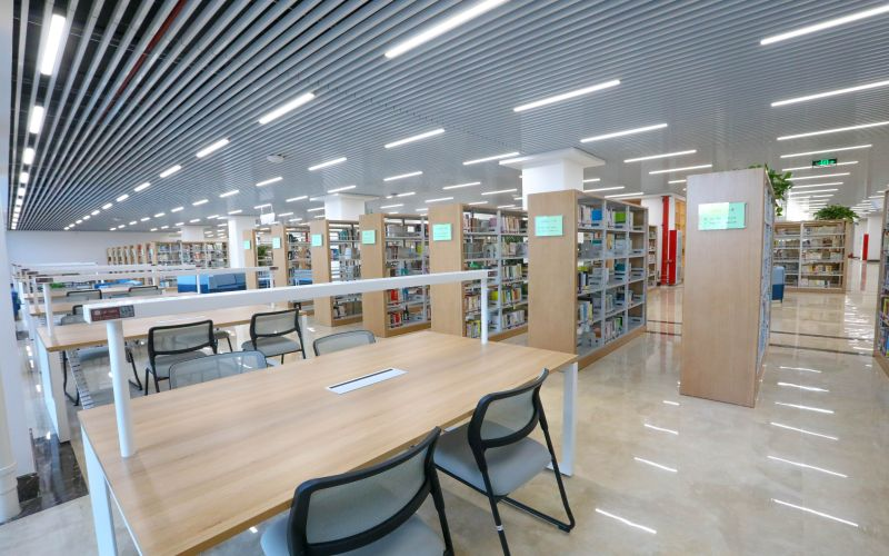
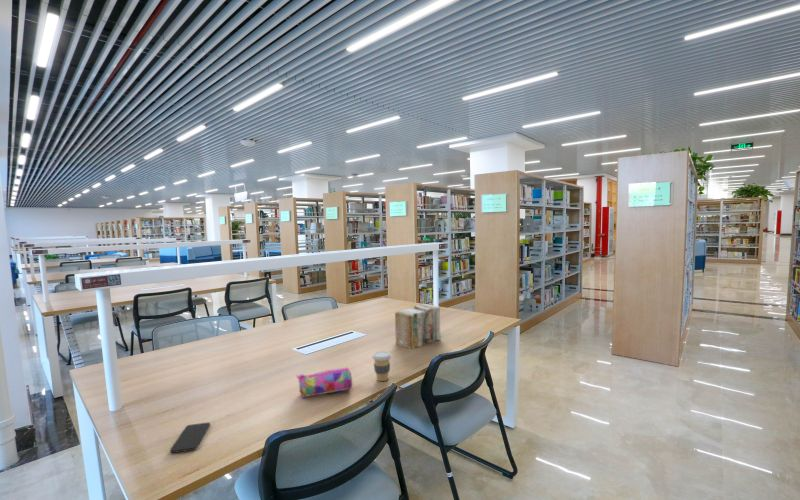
+ books [394,303,441,350]
+ pencil case [296,366,353,399]
+ coffee cup [371,350,392,382]
+ smartphone [169,421,211,454]
